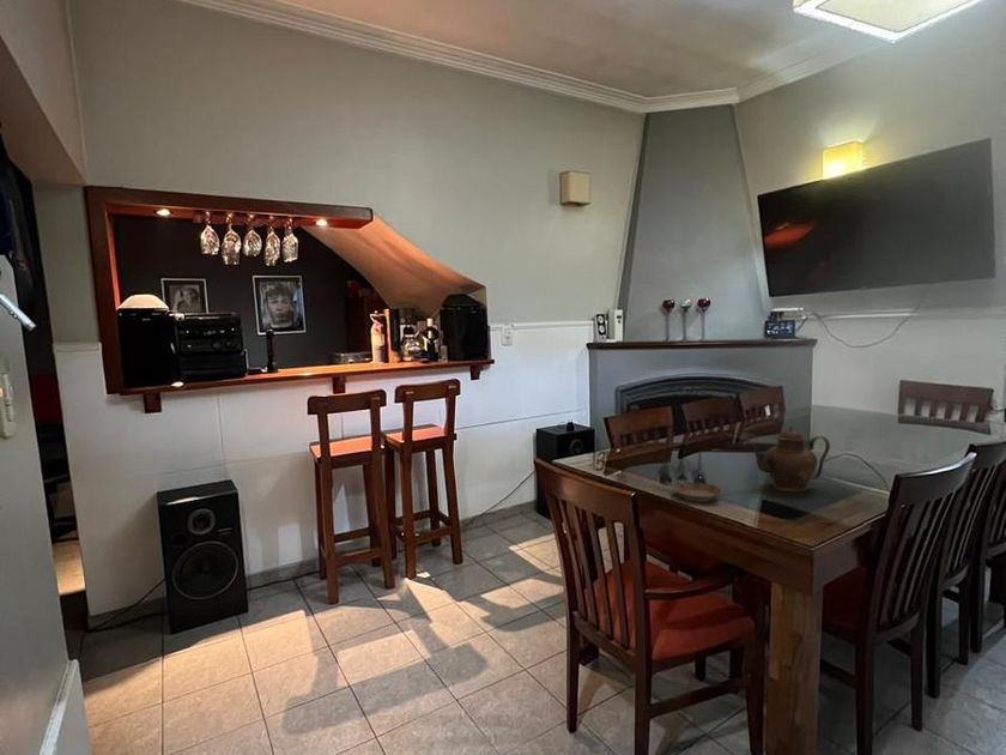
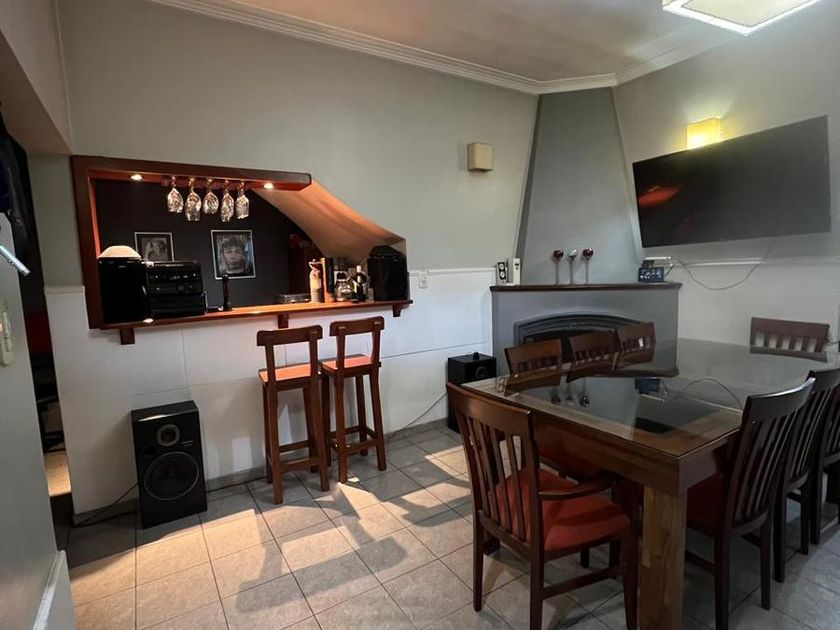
- saucer [673,482,723,503]
- teapot [741,425,831,494]
